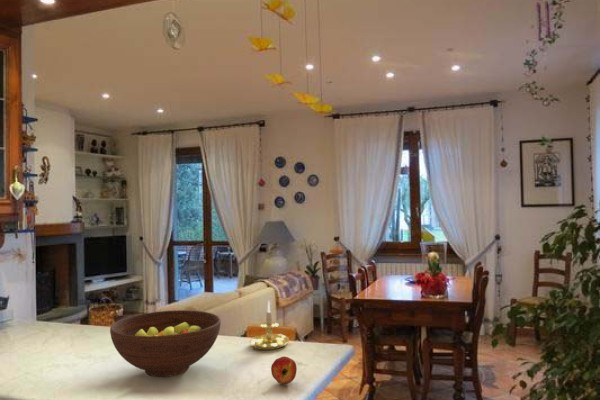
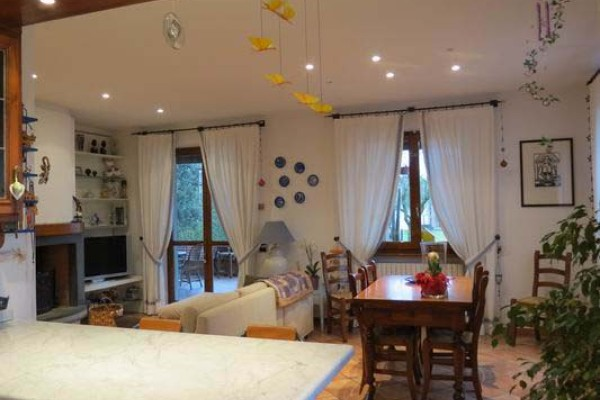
- candle holder [249,299,290,351]
- apple [270,356,298,385]
- fruit bowl [109,309,222,378]
